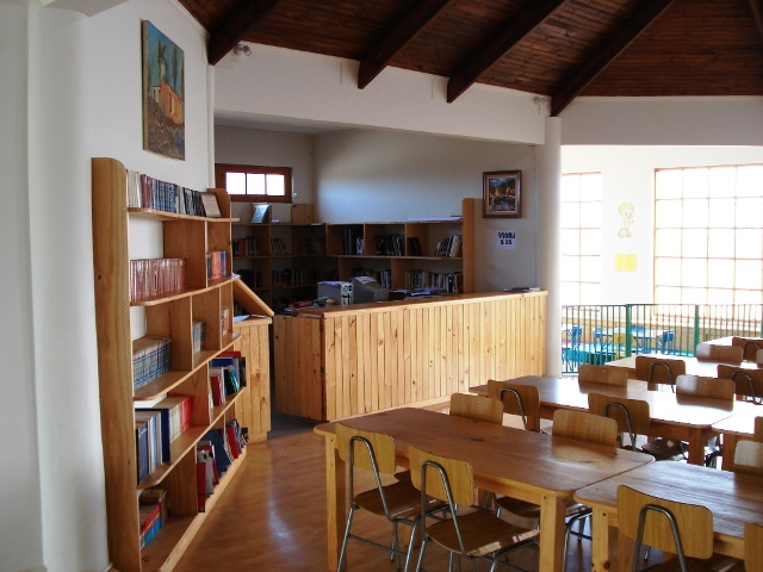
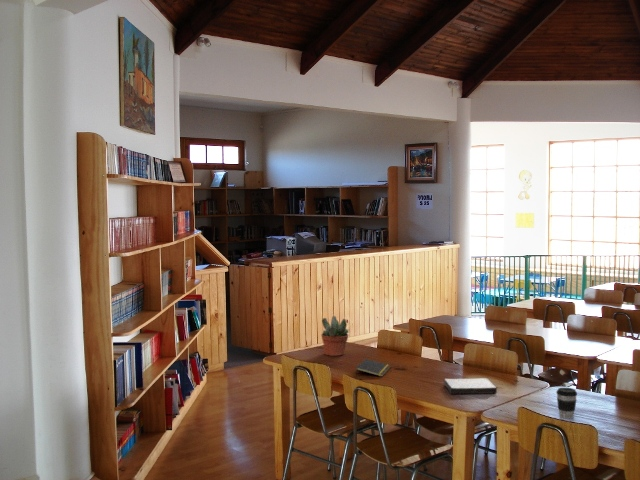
+ notepad [355,358,392,377]
+ book [443,377,498,395]
+ potted cactus [320,315,350,357]
+ coffee cup [555,387,578,420]
